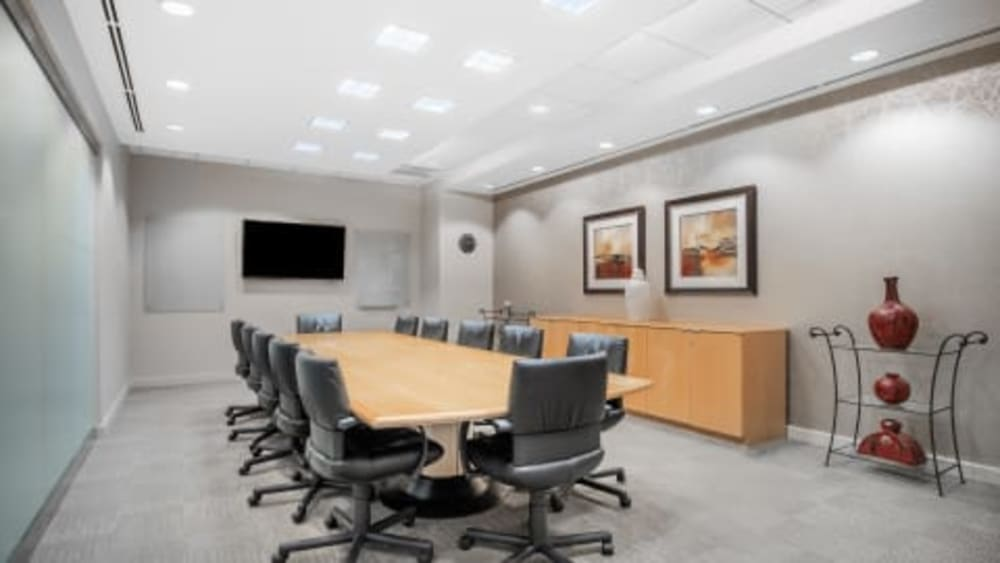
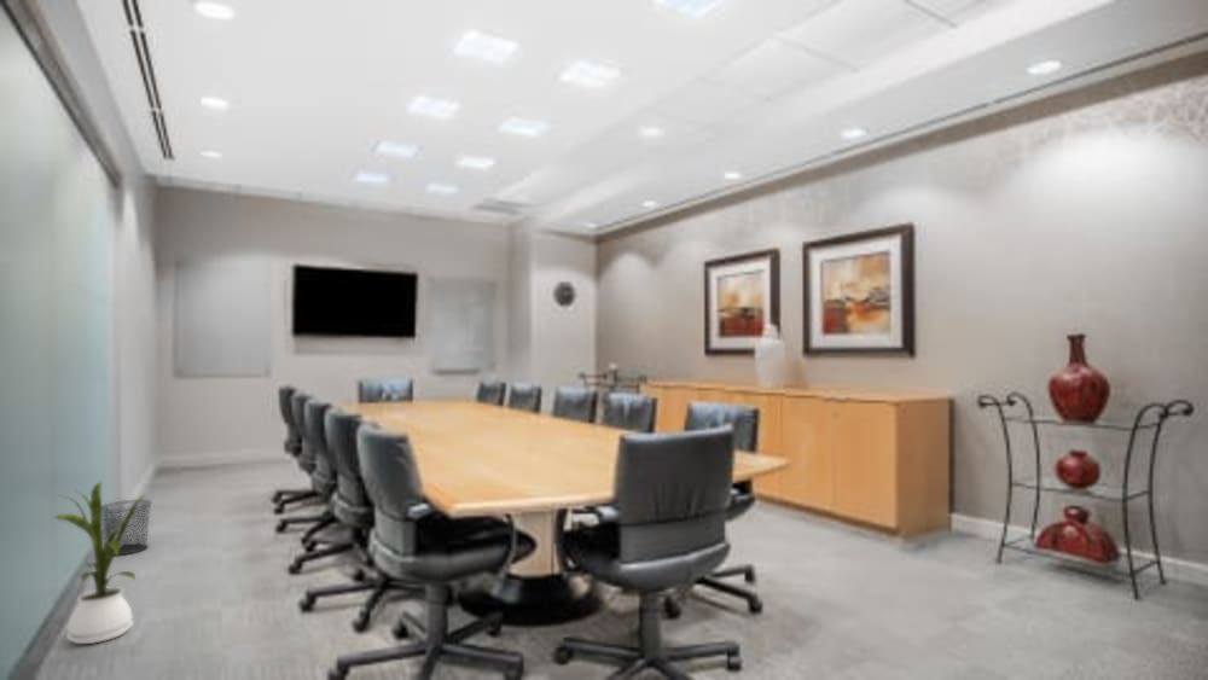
+ house plant [53,481,145,645]
+ waste bin [101,499,153,557]
